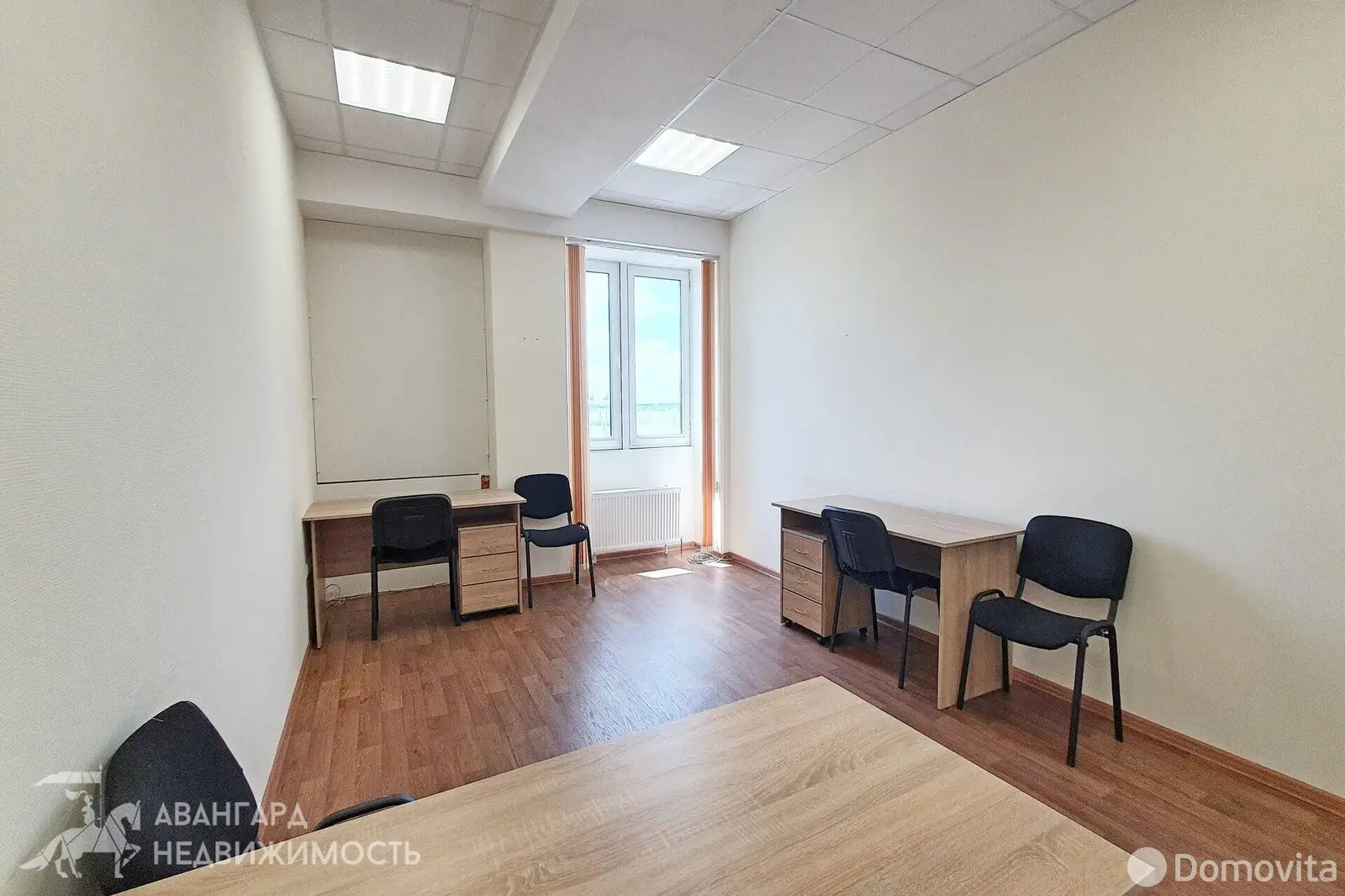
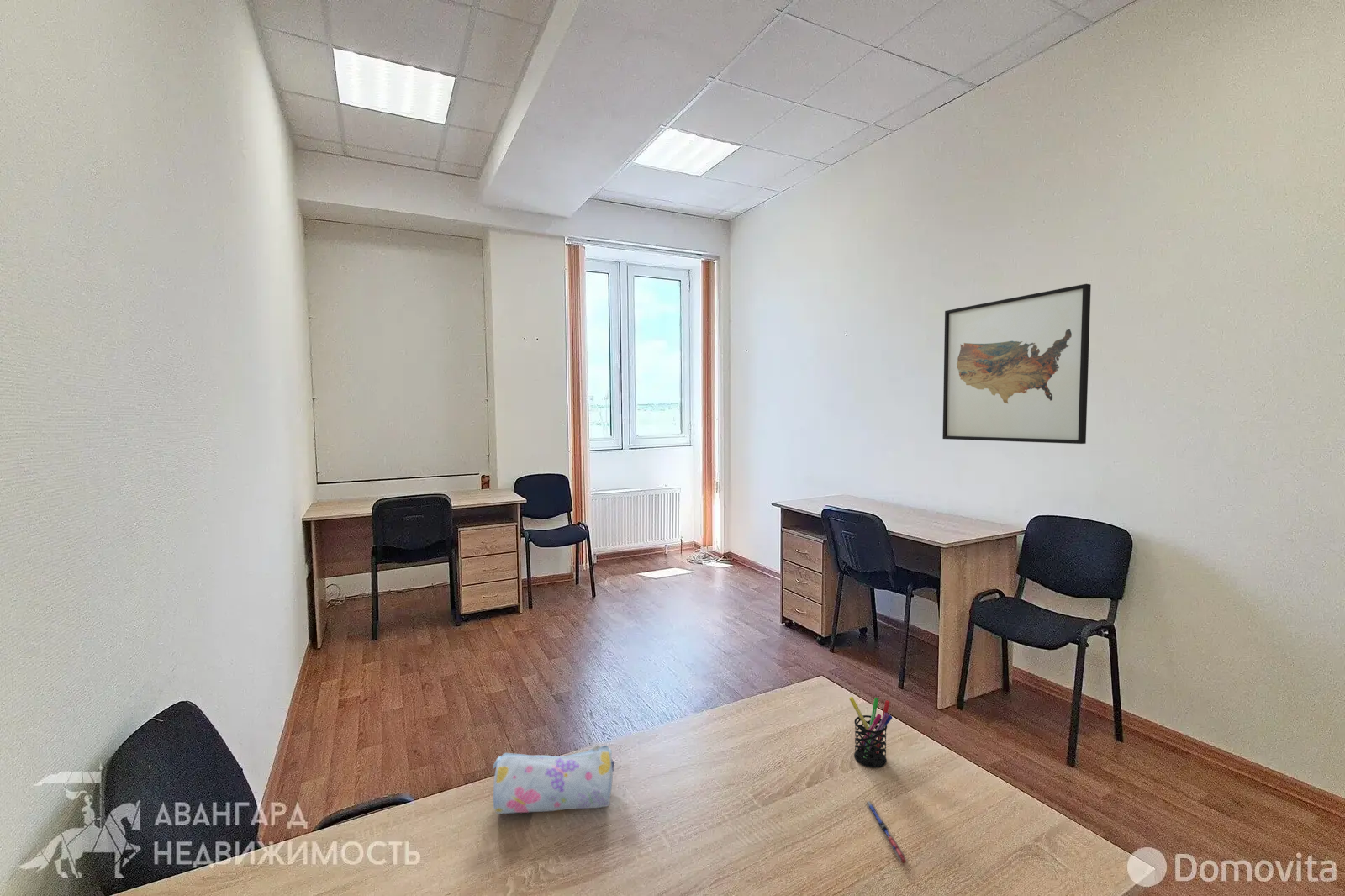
+ pen [865,800,908,864]
+ wall art [942,283,1092,445]
+ pencil case [492,744,615,814]
+ pen holder [848,696,893,768]
